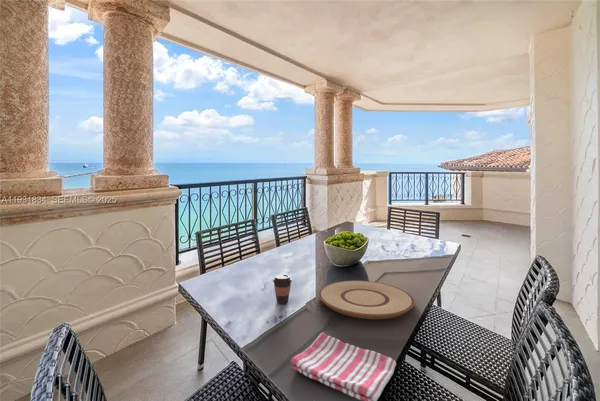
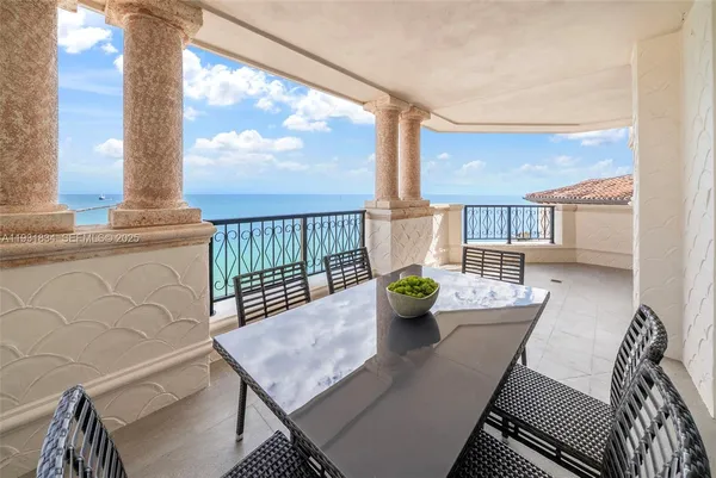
- plate [317,280,416,320]
- coffee cup [272,273,293,305]
- dish towel [289,331,397,401]
